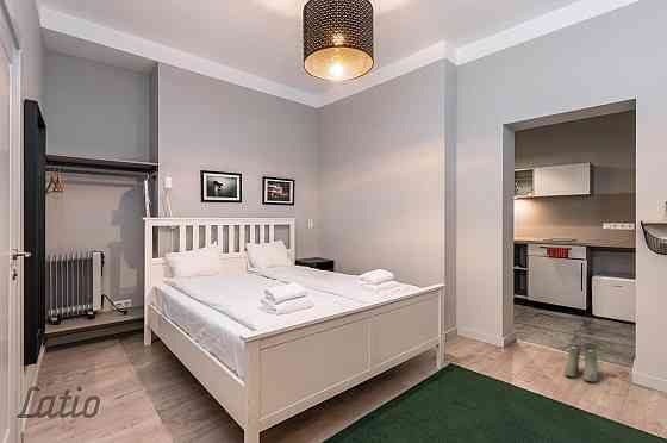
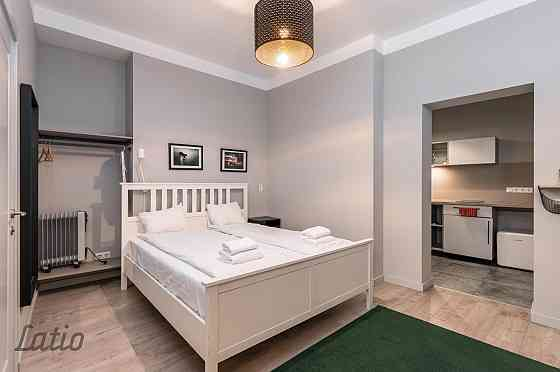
- boots [563,344,599,383]
